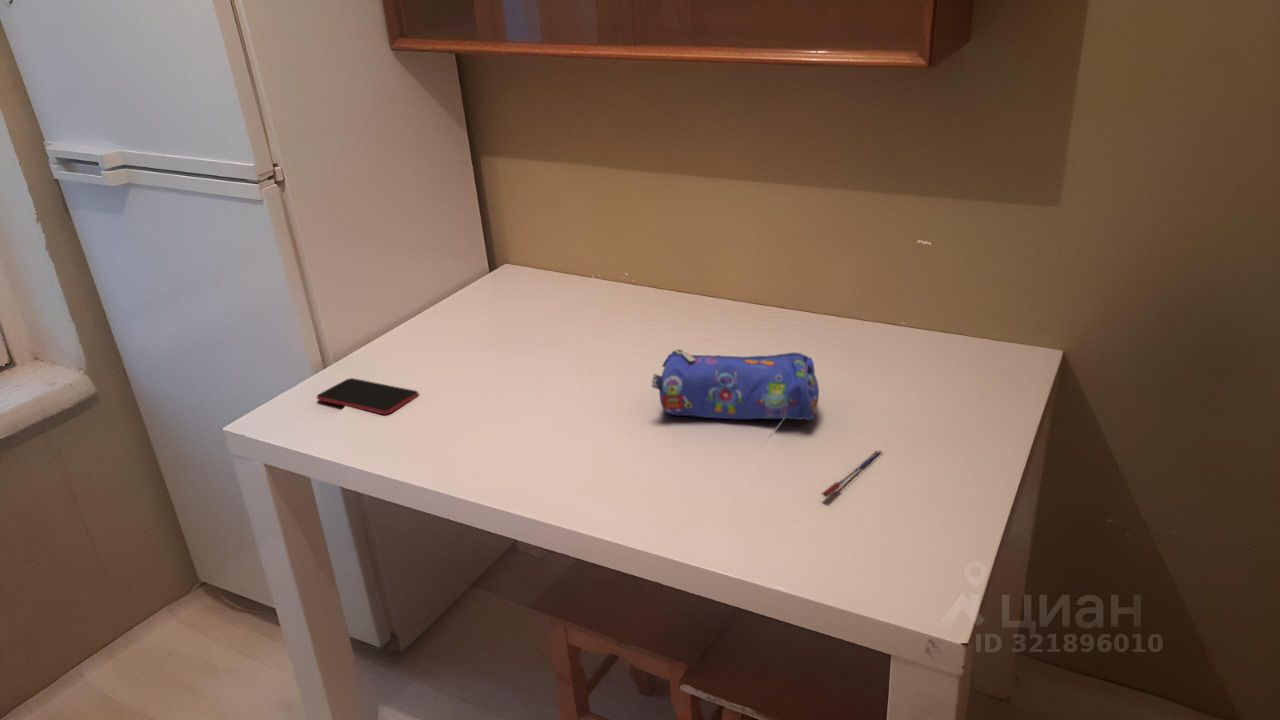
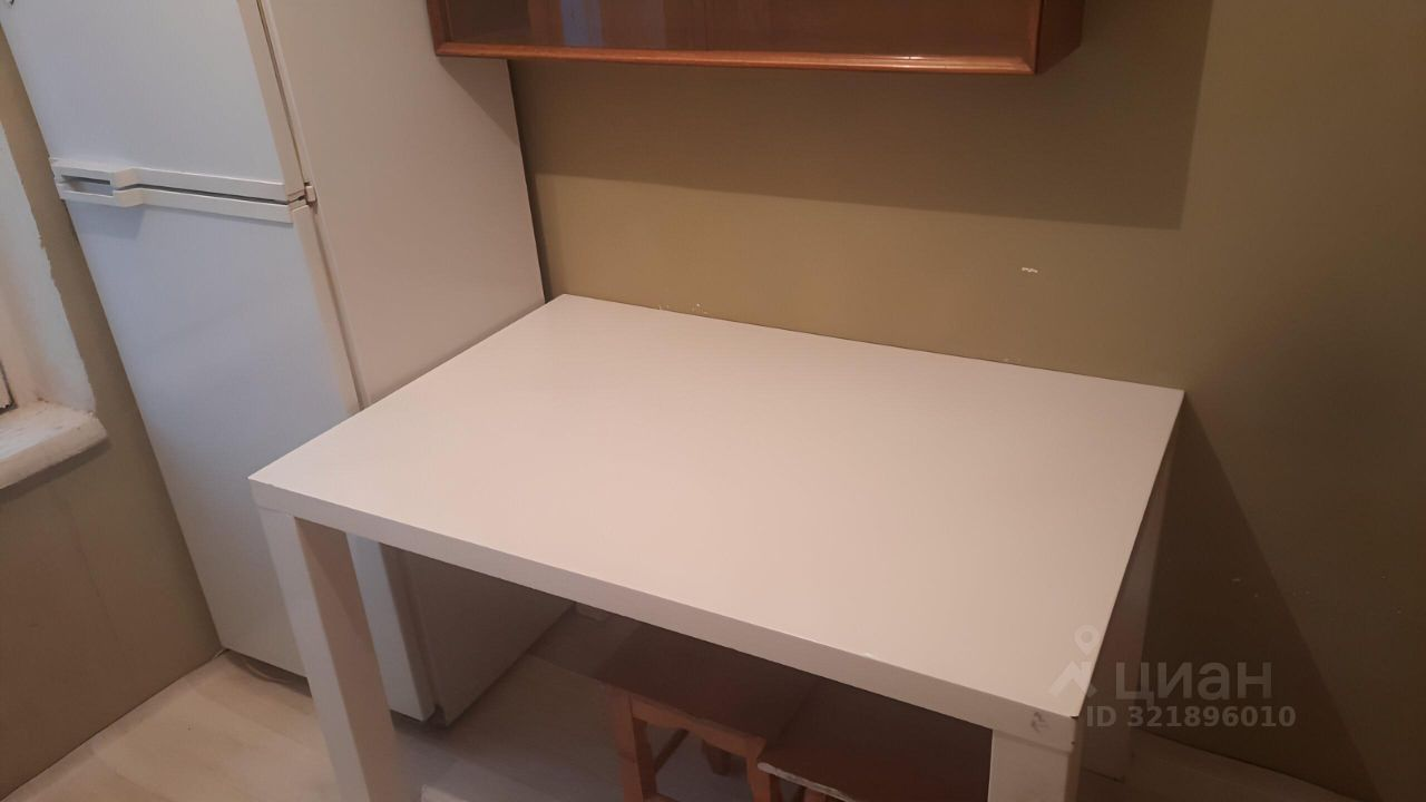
- smartphone [316,377,420,416]
- pencil case [651,348,820,421]
- pen [820,449,884,498]
